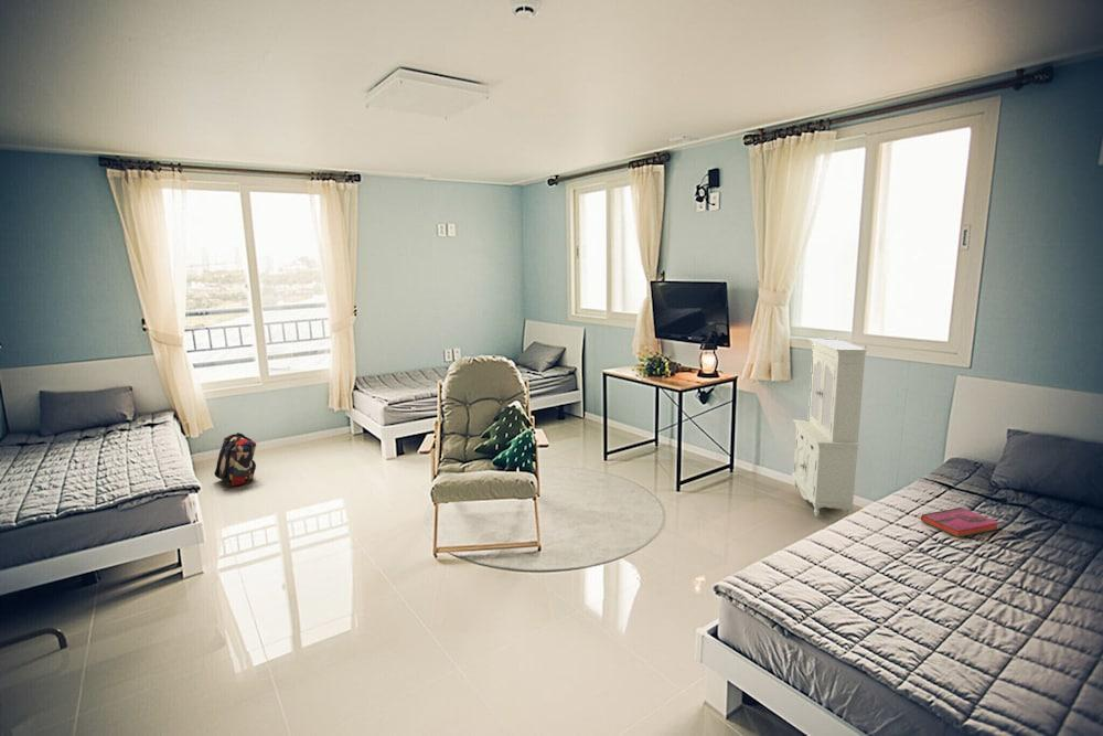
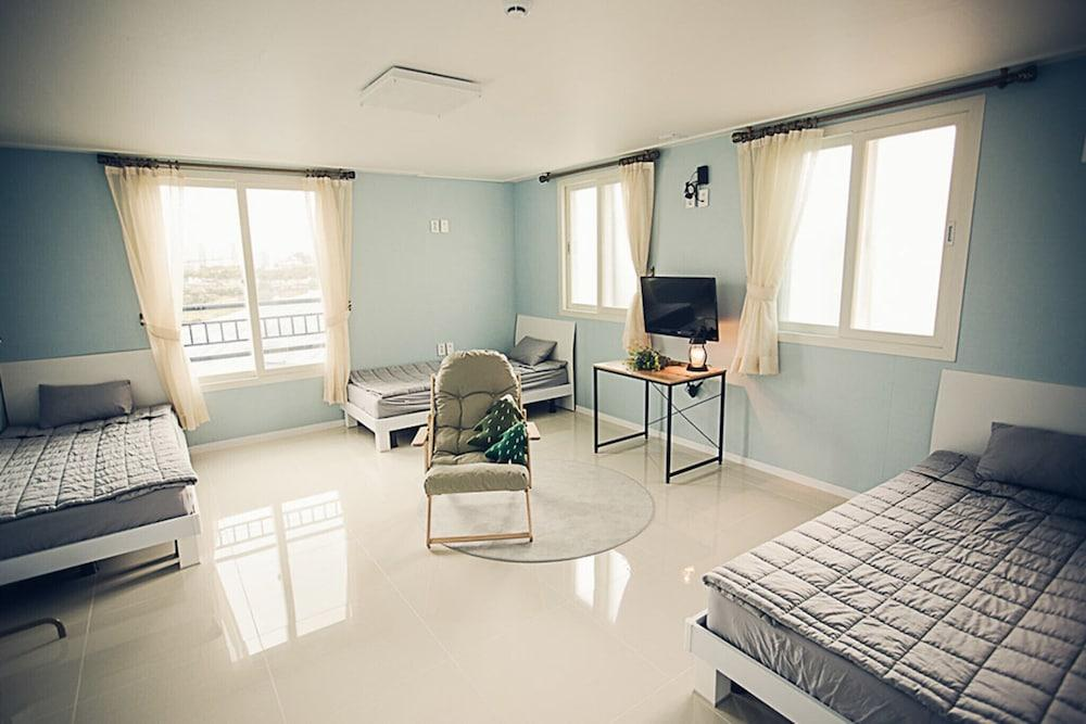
- backpack [213,431,257,487]
- cabinet [791,338,868,518]
- hardback book [920,506,1000,538]
